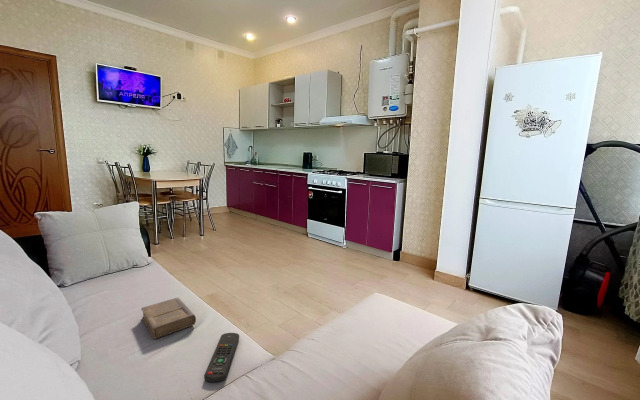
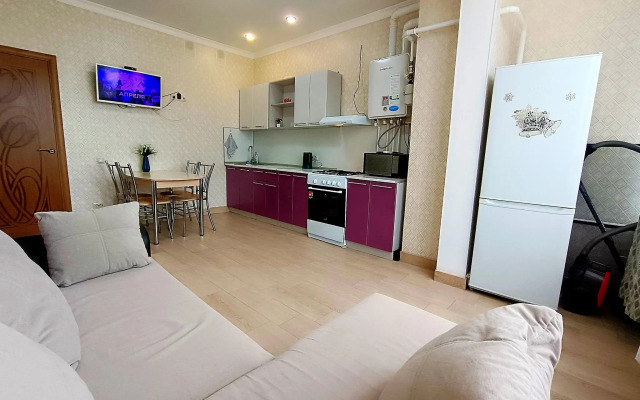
- book [140,296,197,340]
- remote control [203,332,240,383]
